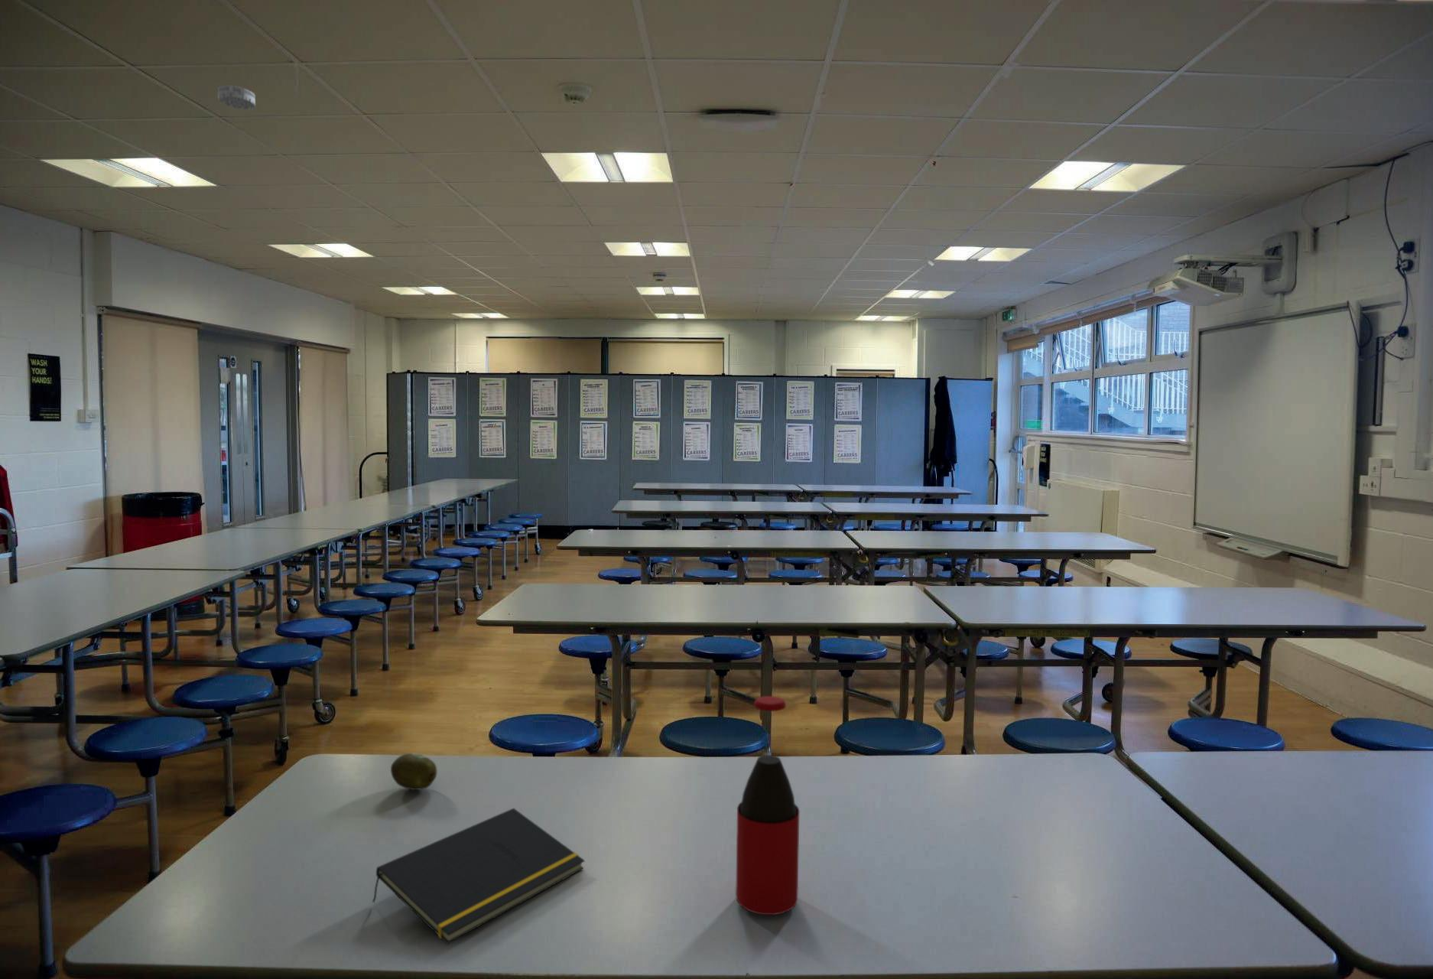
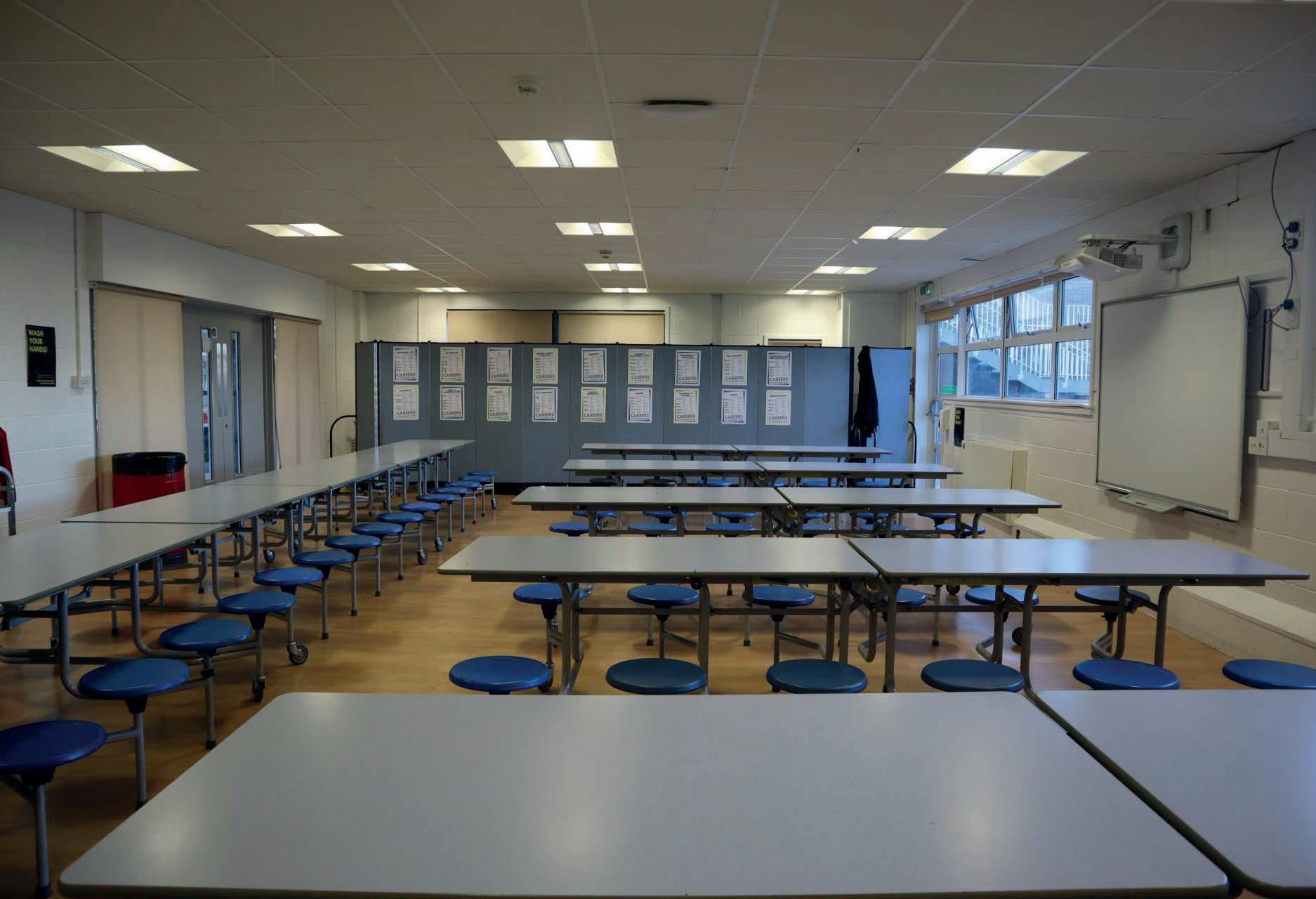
- fruit [390,751,438,791]
- smoke detector [217,84,256,110]
- notepad [371,808,586,944]
- bottle [735,695,800,916]
